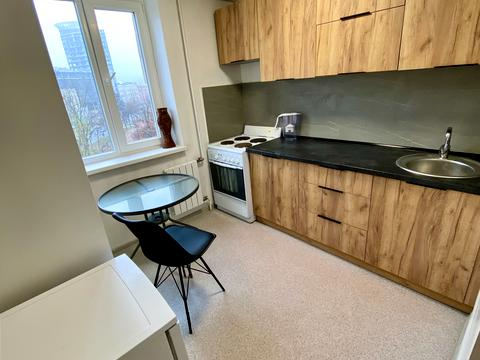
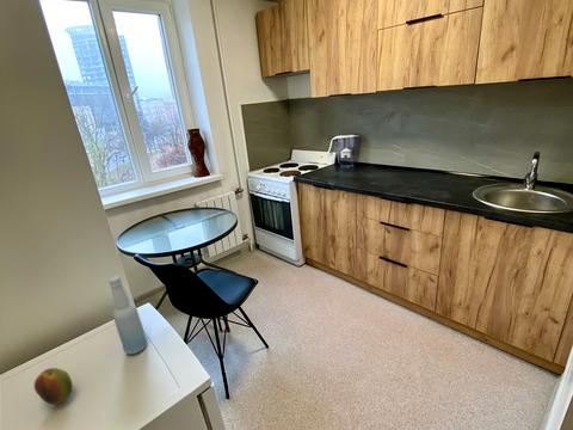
+ bottle [107,275,148,355]
+ fruit [33,367,74,406]
